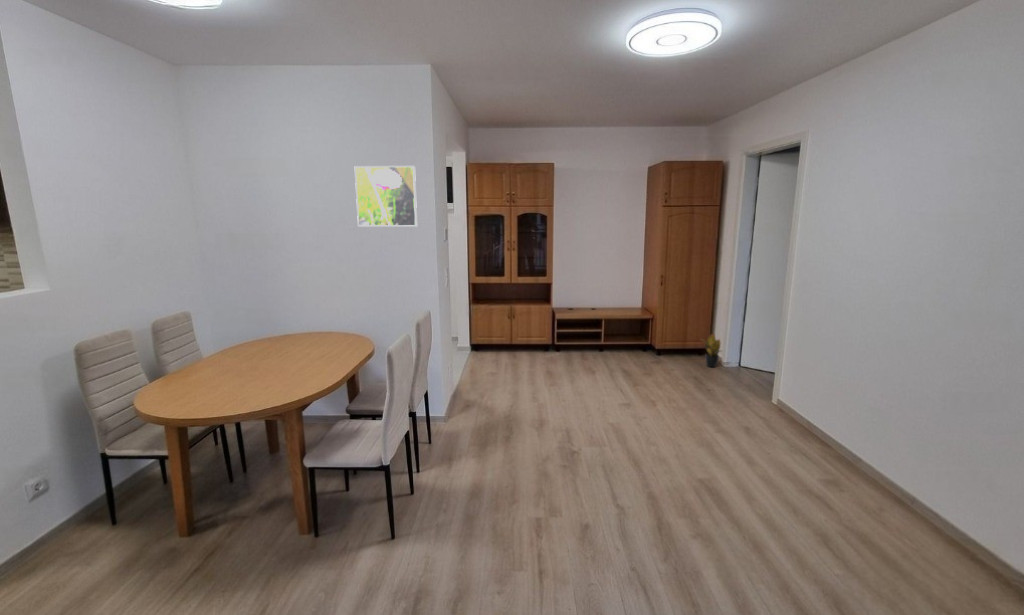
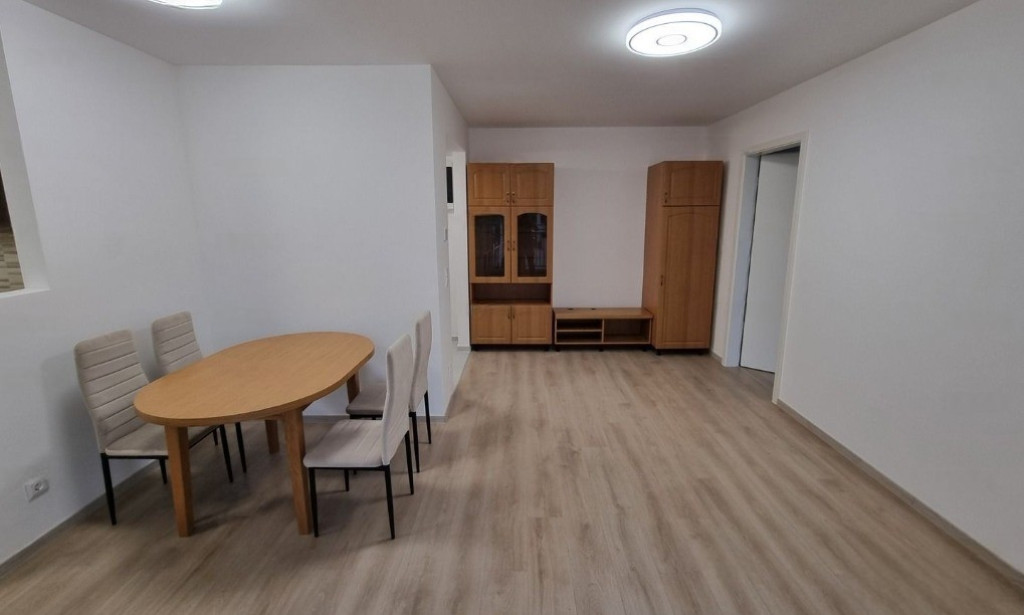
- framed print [354,165,418,228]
- potted plant [700,333,723,368]
